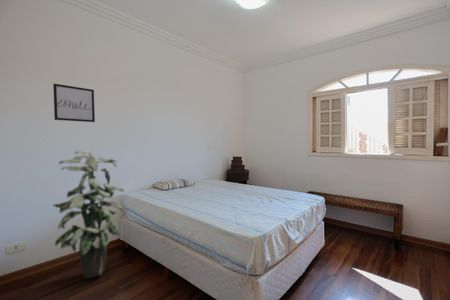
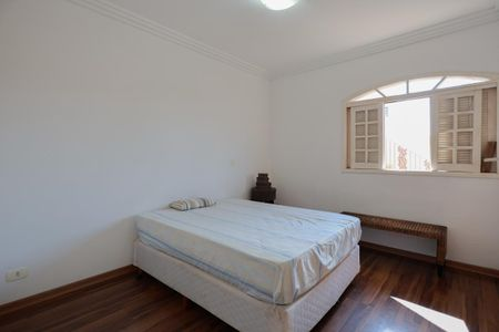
- wall art [52,83,96,123]
- indoor plant [51,149,125,280]
